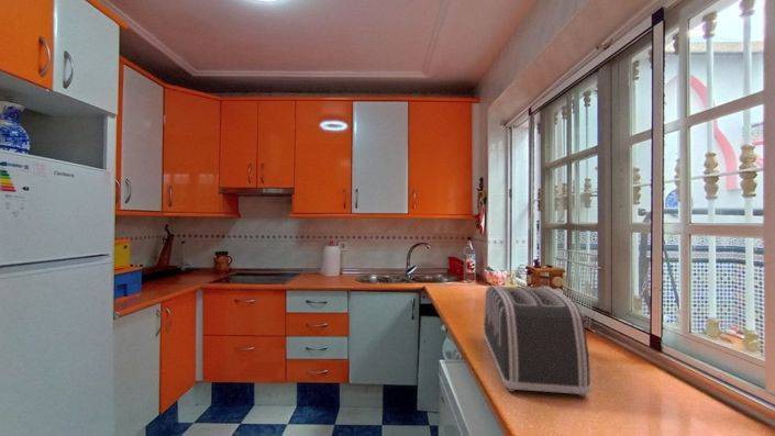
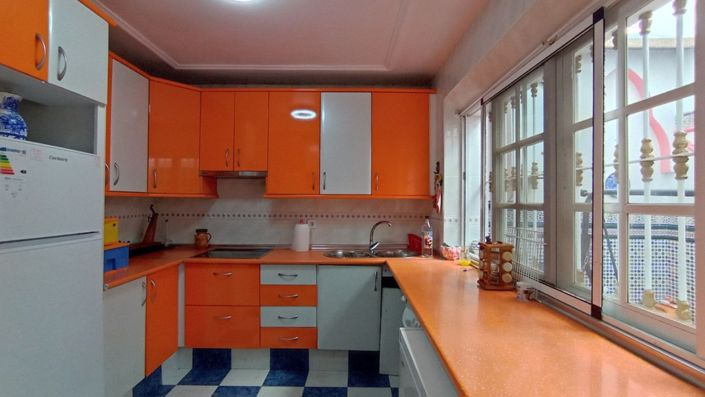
- toaster [483,284,593,399]
